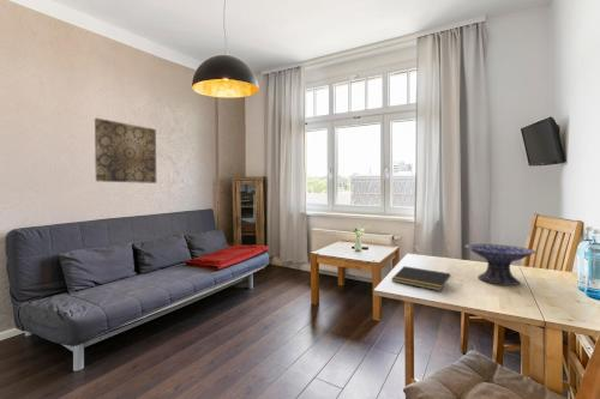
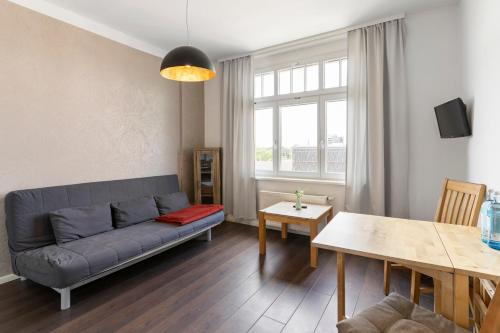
- notepad [390,265,451,292]
- decorative bowl [464,242,538,286]
- wall art [94,117,157,185]
